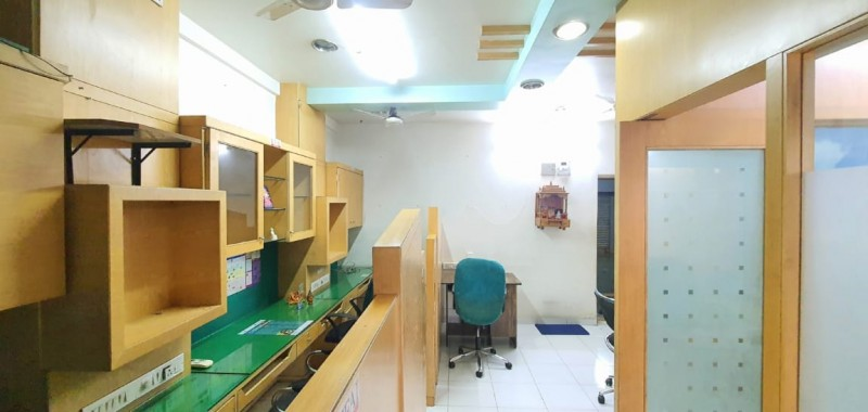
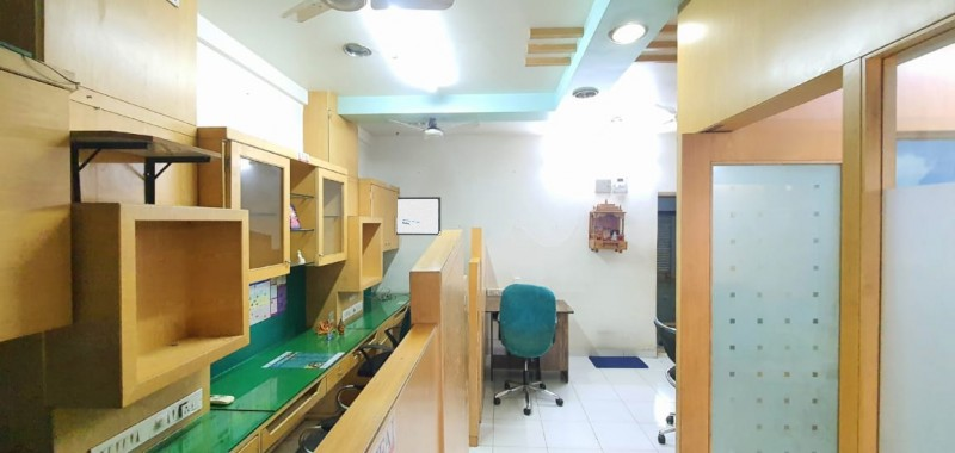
+ wall art [395,196,442,236]
